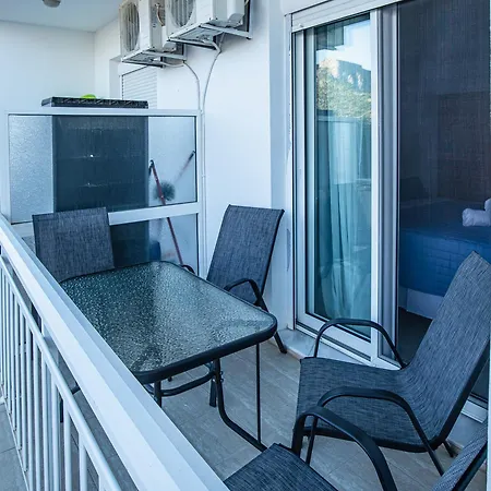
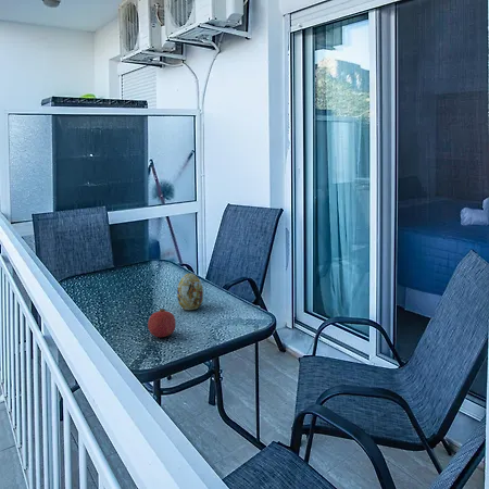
+ decorative egg [176,272,204,311]
+ fruit [147,308,177,338]
